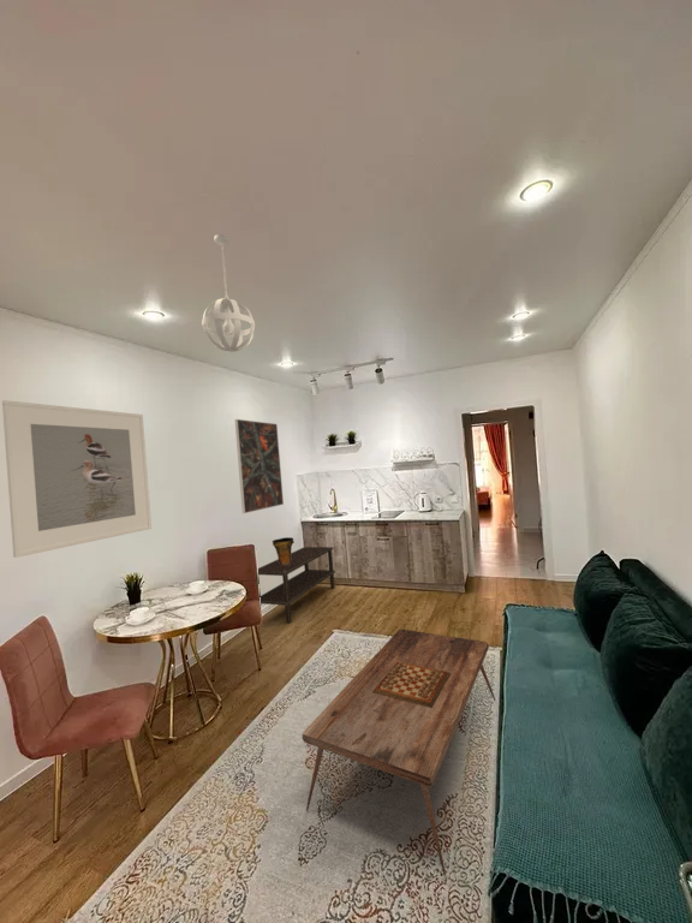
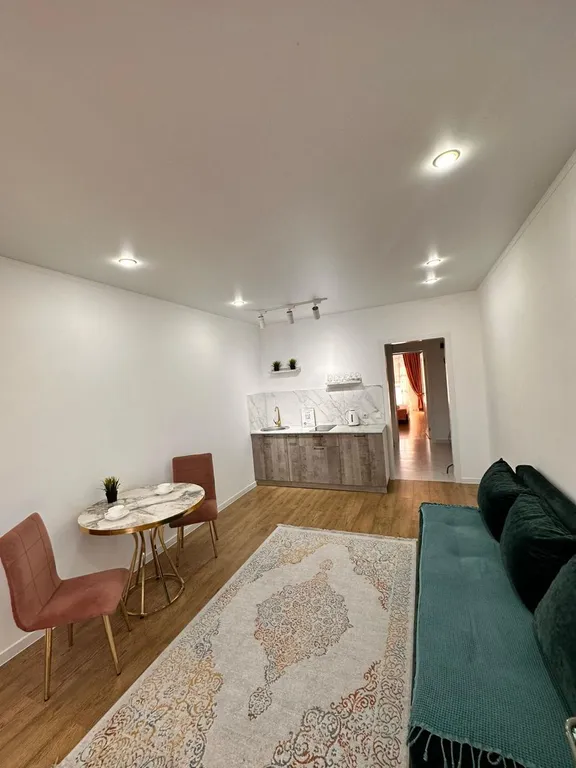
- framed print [1,399,153,559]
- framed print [234,418,285,514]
- ceramic pot [272,536,296,565]
- tv stand [257,546,336,624]
- pendant light [201,233,256,353]
- coffee table [302,629,496,877]
